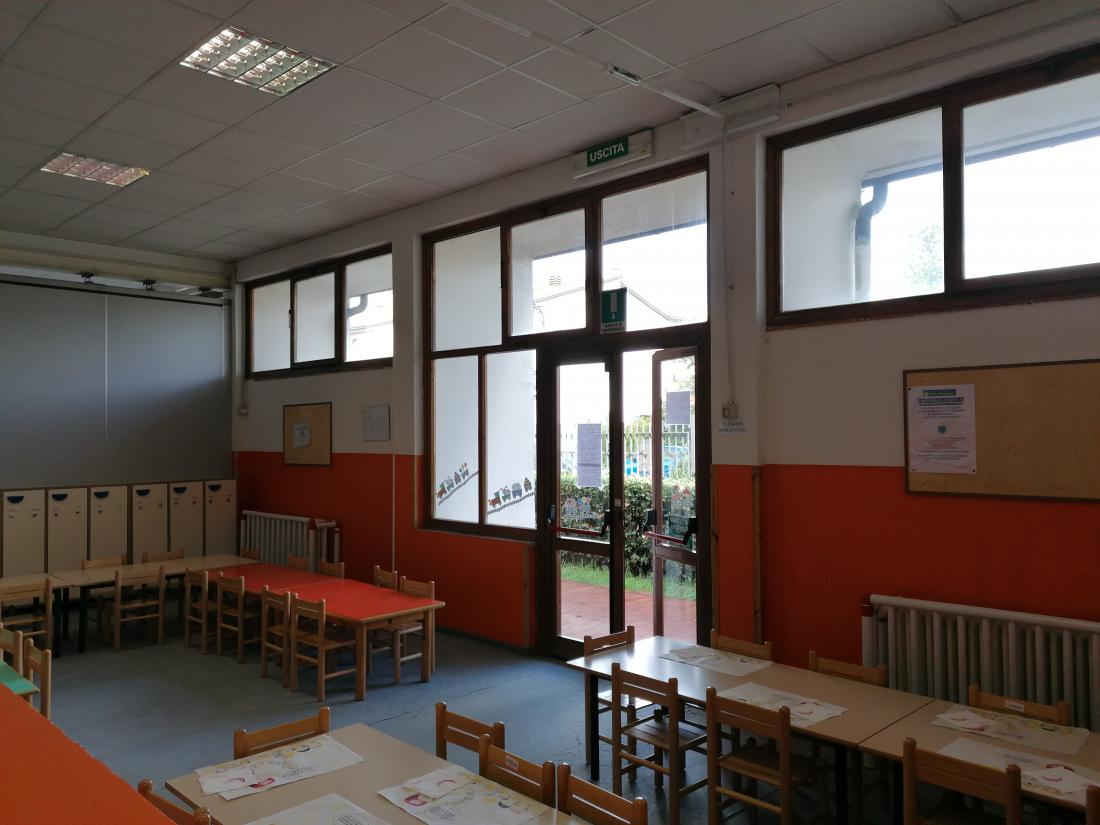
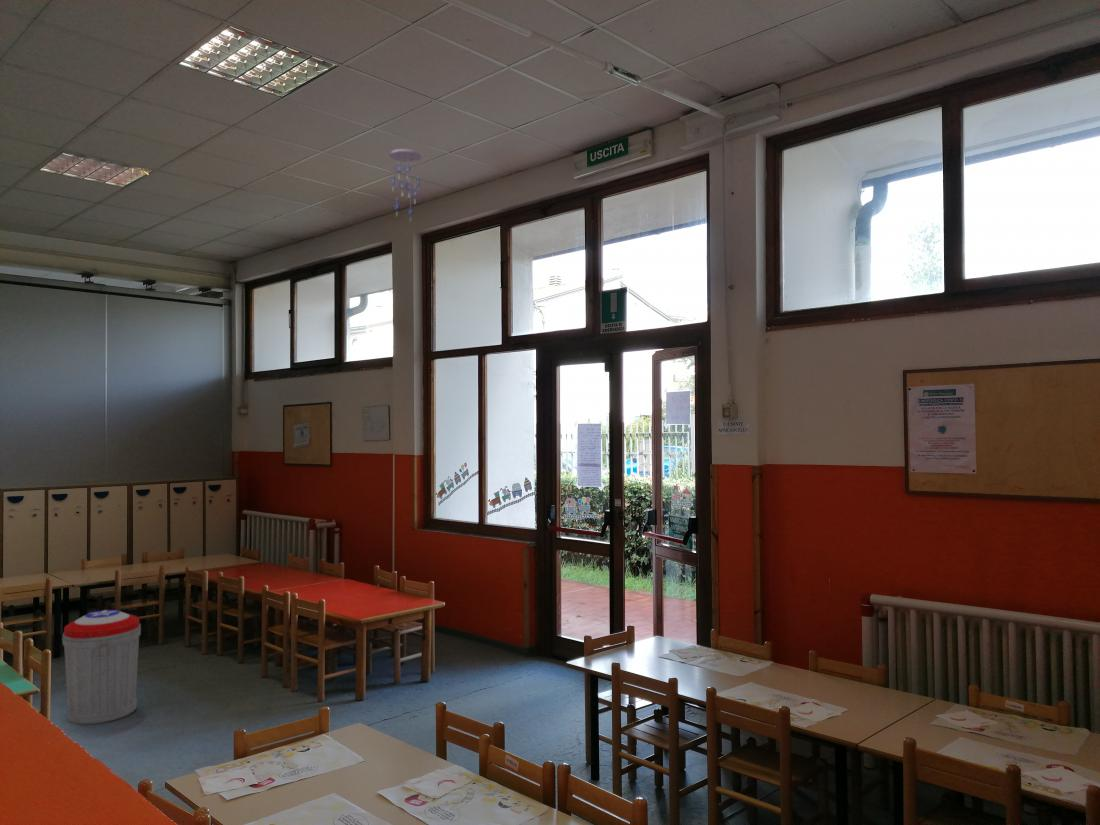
+ ceiling mobile [388,148,423,223]
+ trash can [61,609,142,726]
